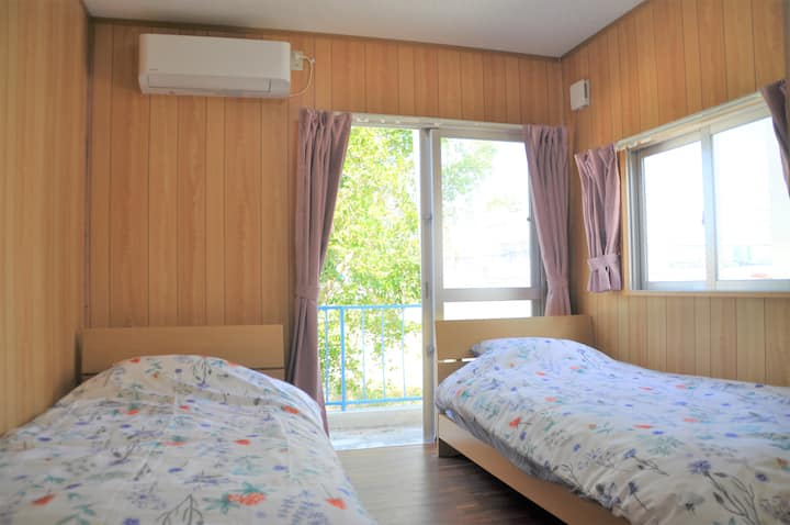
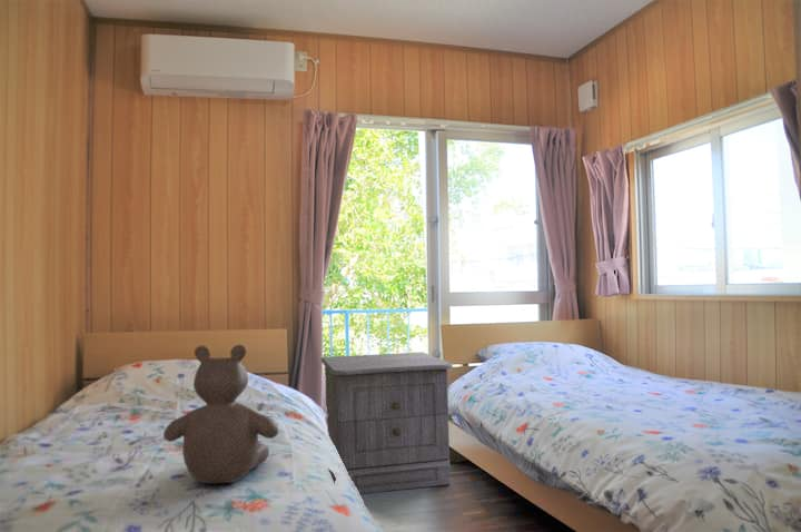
+ teddy bear [162,344,279,484]
+ nightstand [320,351,454,495]
